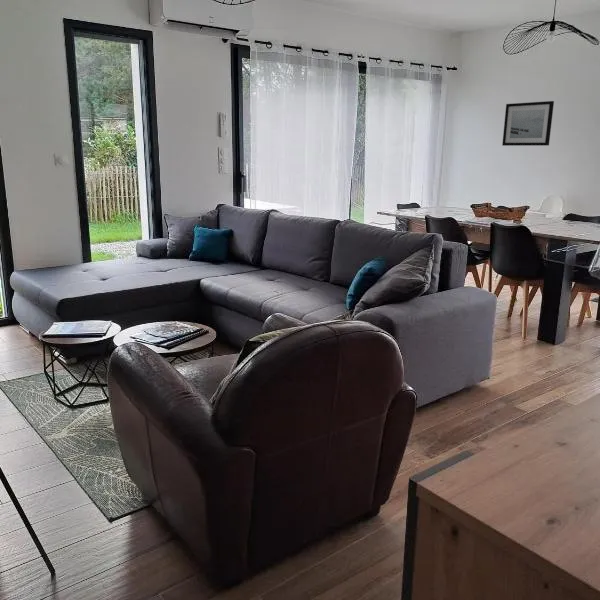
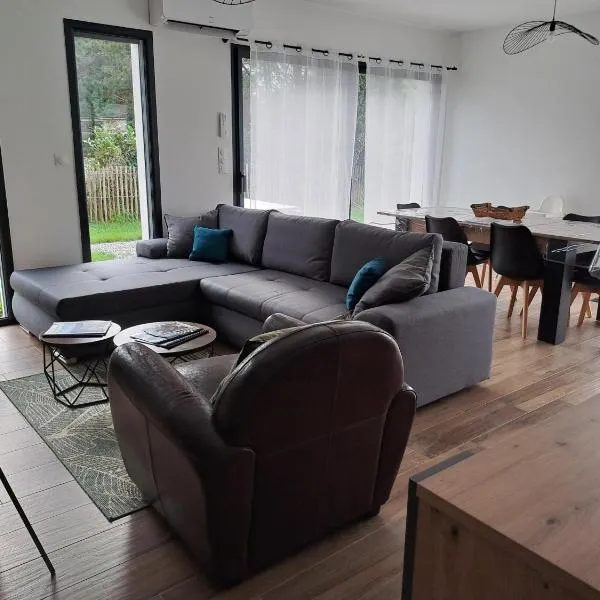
- wall art [501,100,555,147]
